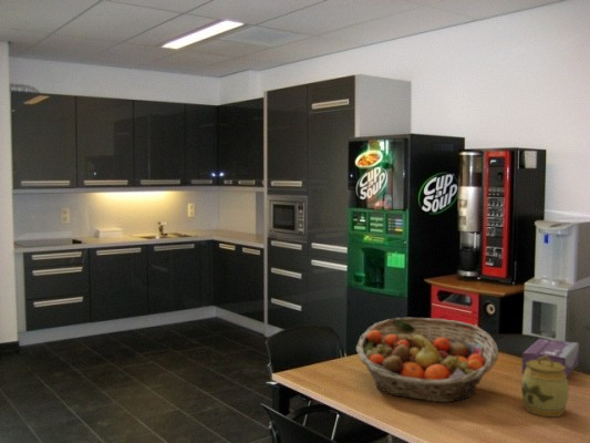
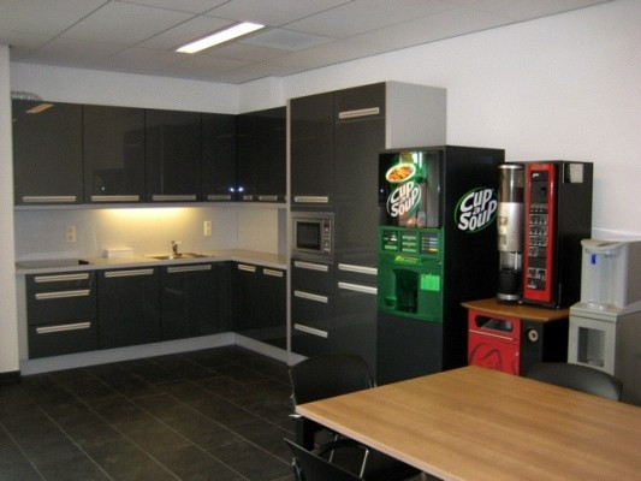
- jar [520,356,570,418]
- tissue box [521,338,580,379]
- fruit basket [355,317,499,403]
